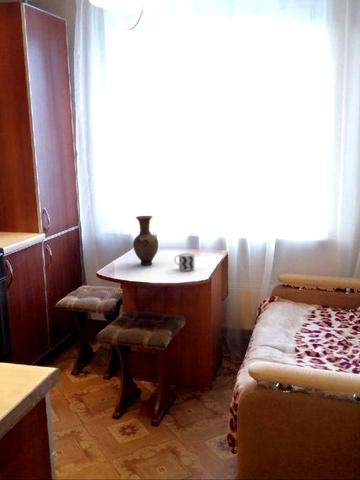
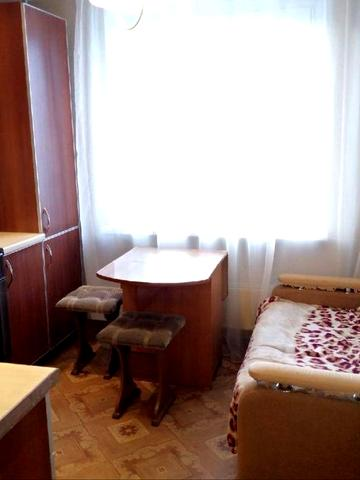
- cup [173,252,195,272]
- vase [132,215,159,266]
